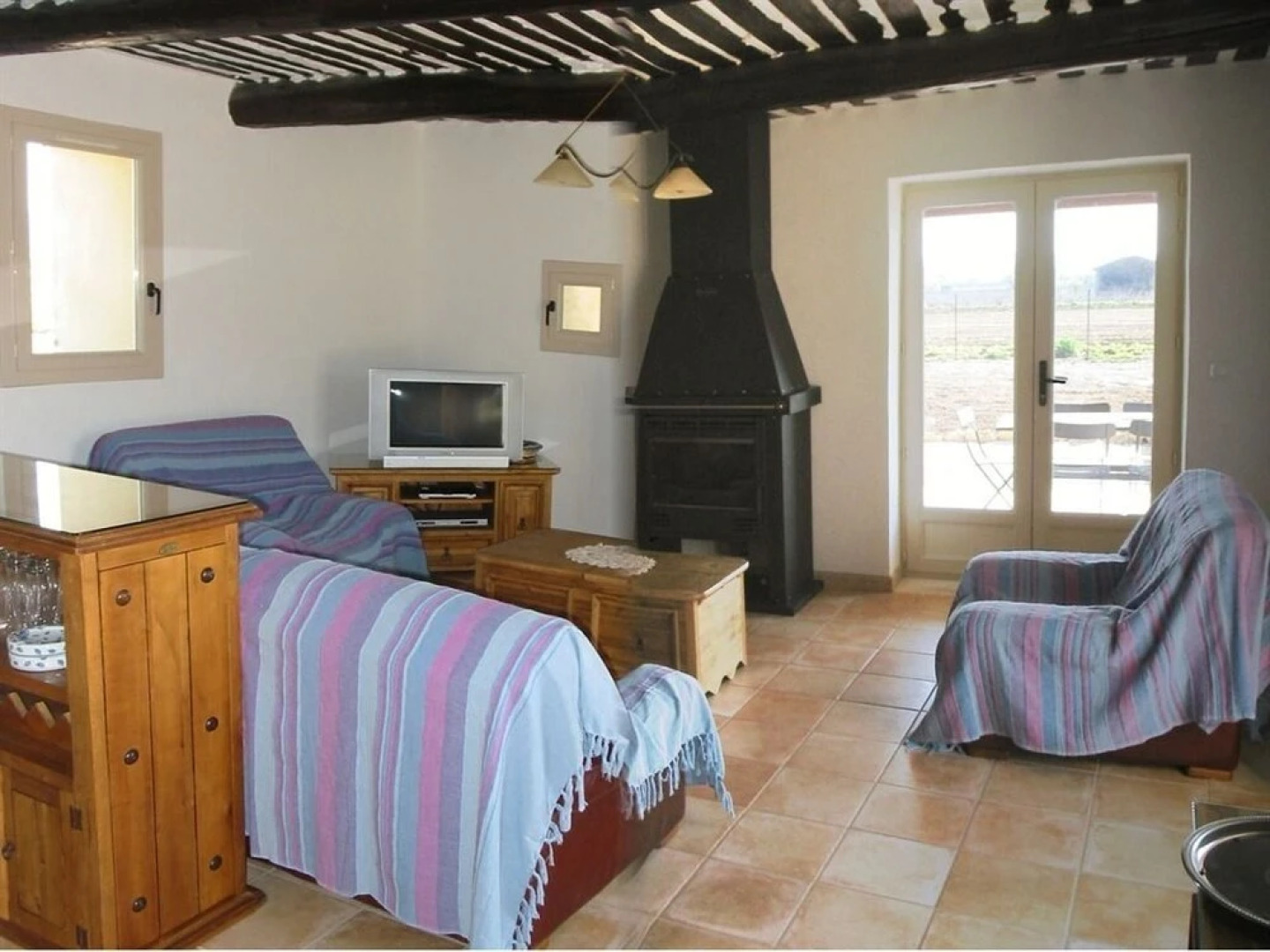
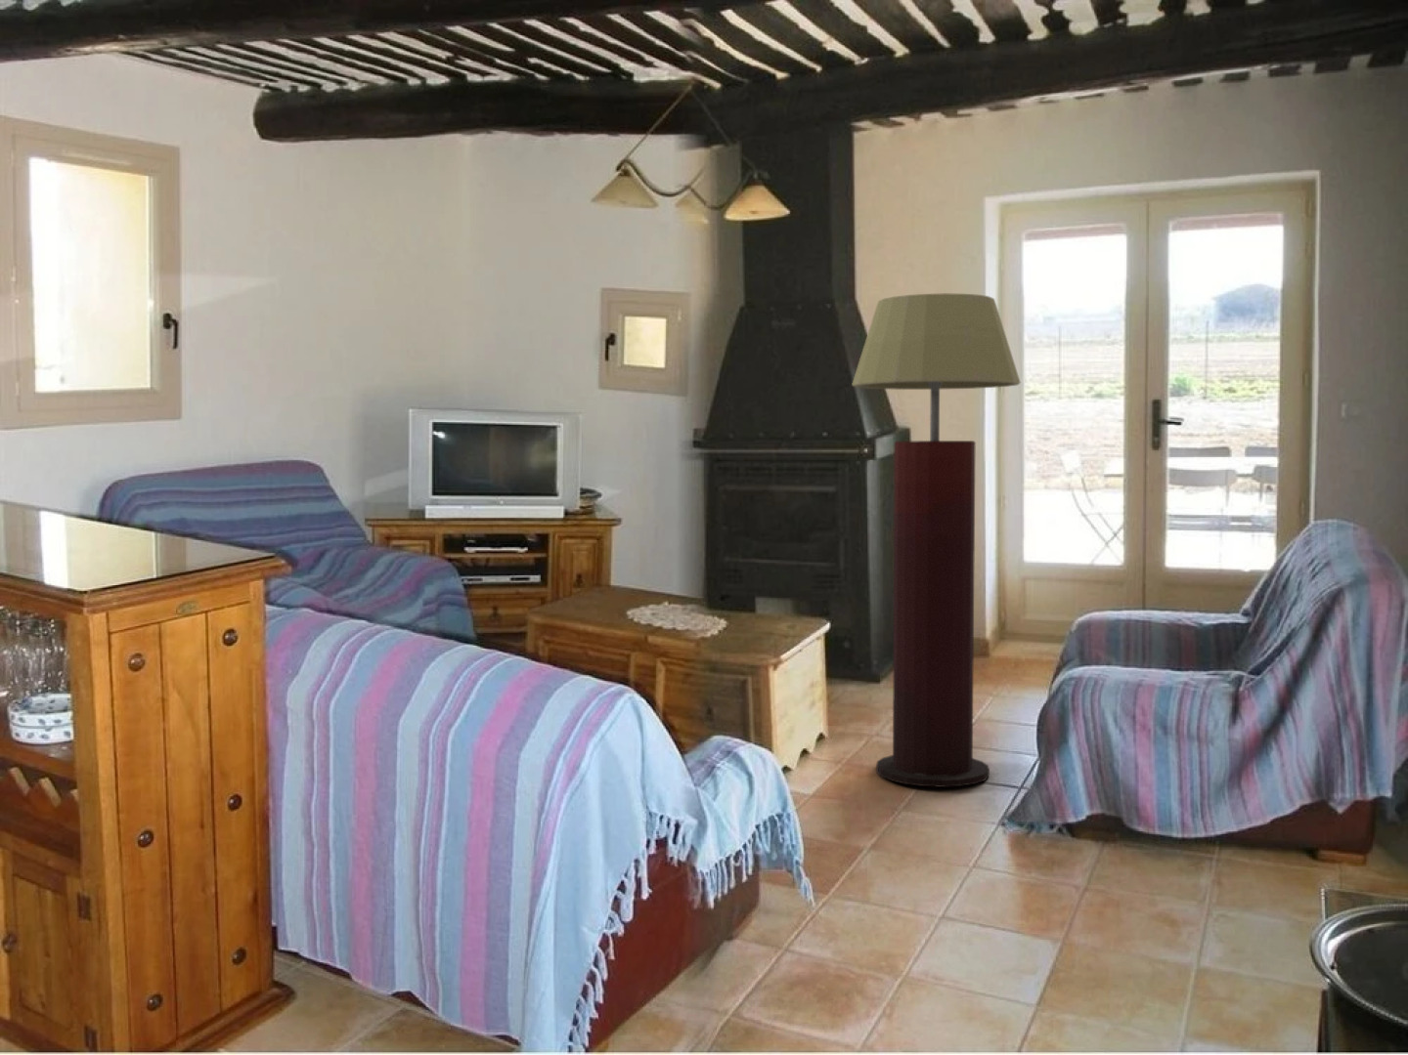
+ floor lamp [850,293,1022,788]
